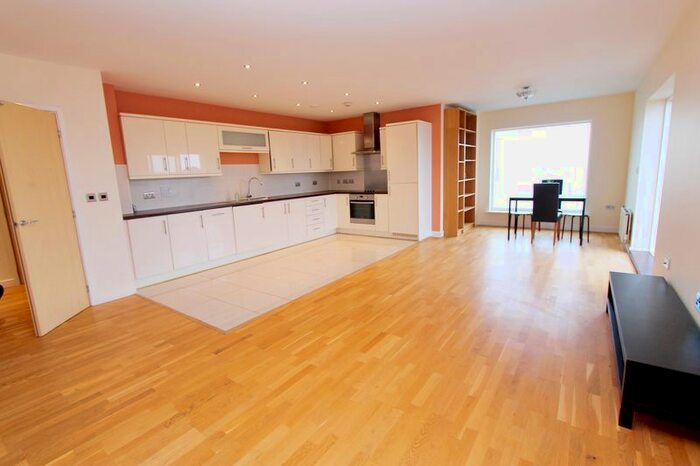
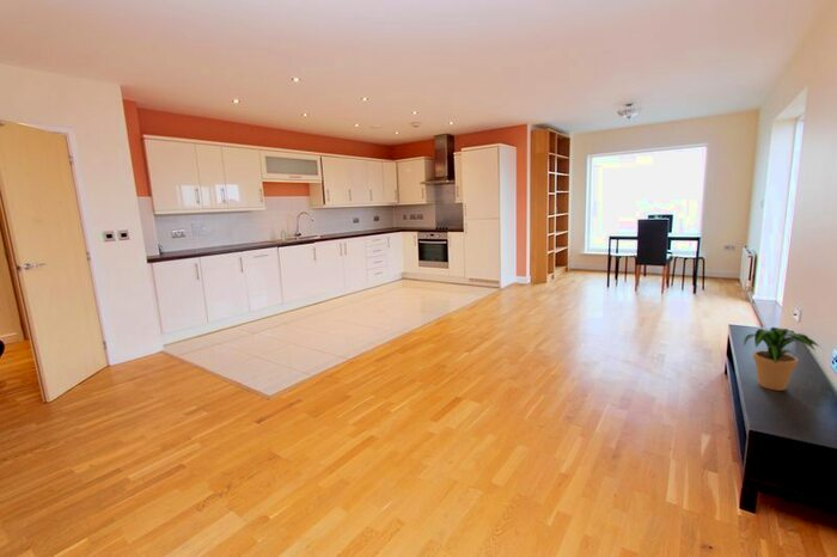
+ potted plant [743,325,825,392]
